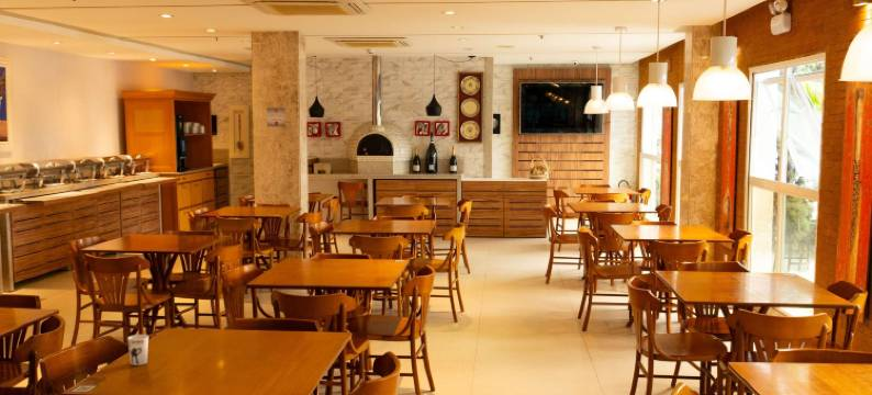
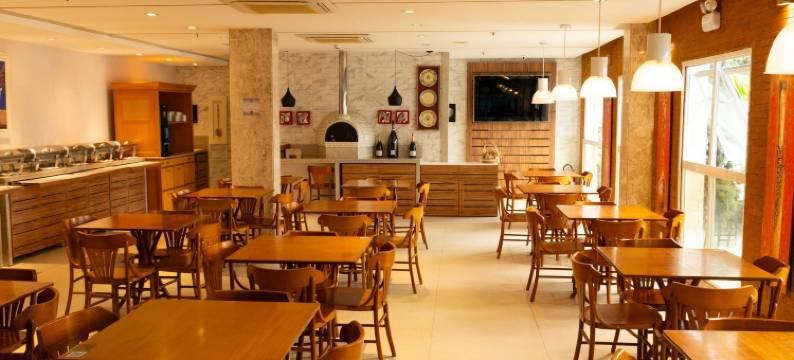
- cup [126,334,149,366]
